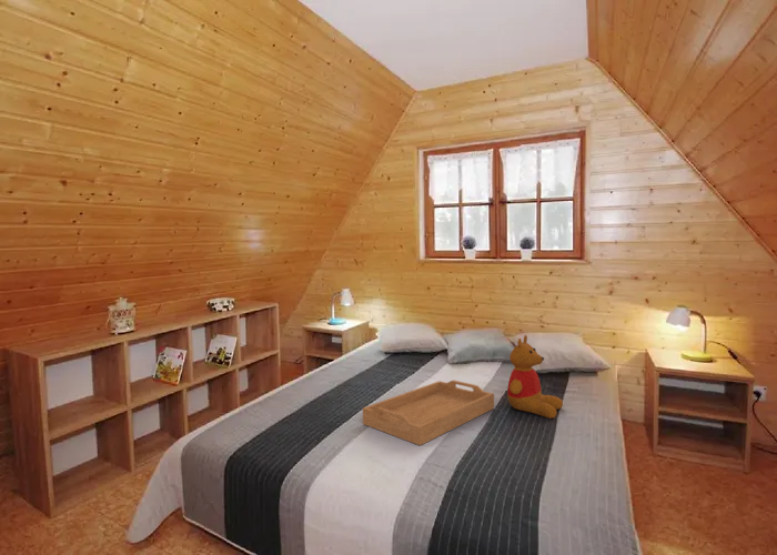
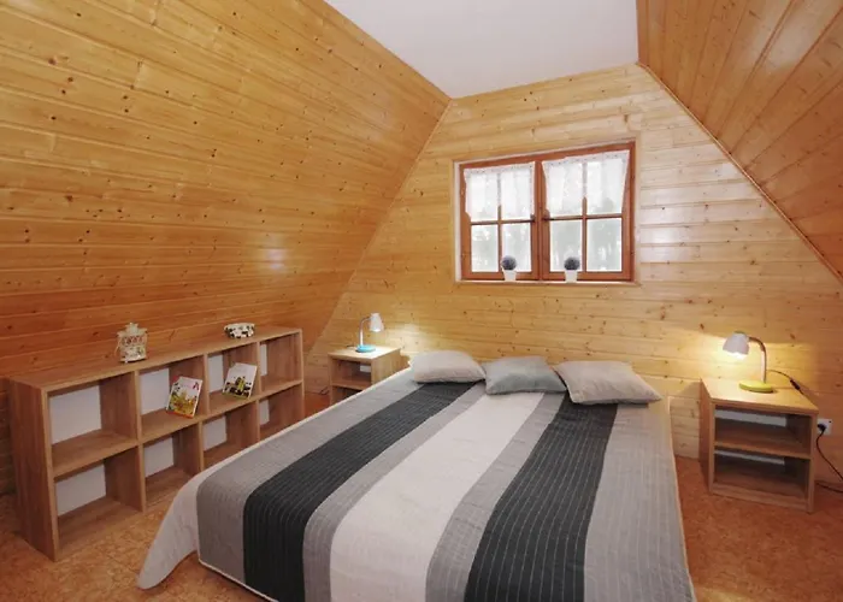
- serving tray [362,380,495,446]
- teddy bear [506,334,564,420]
